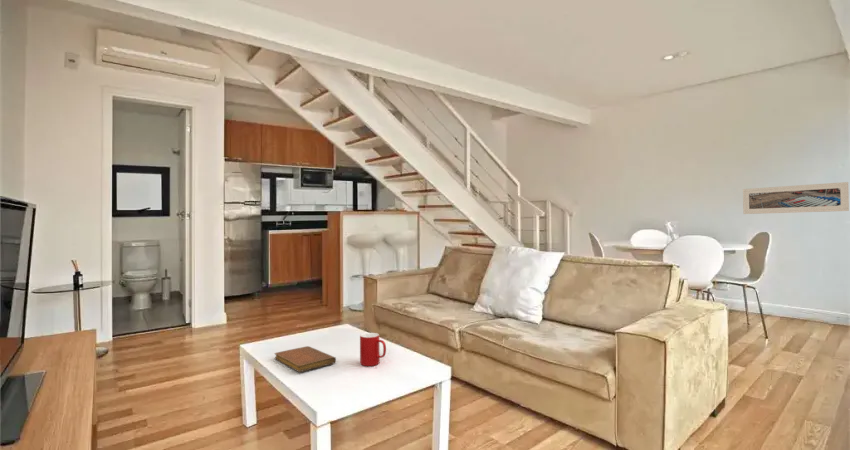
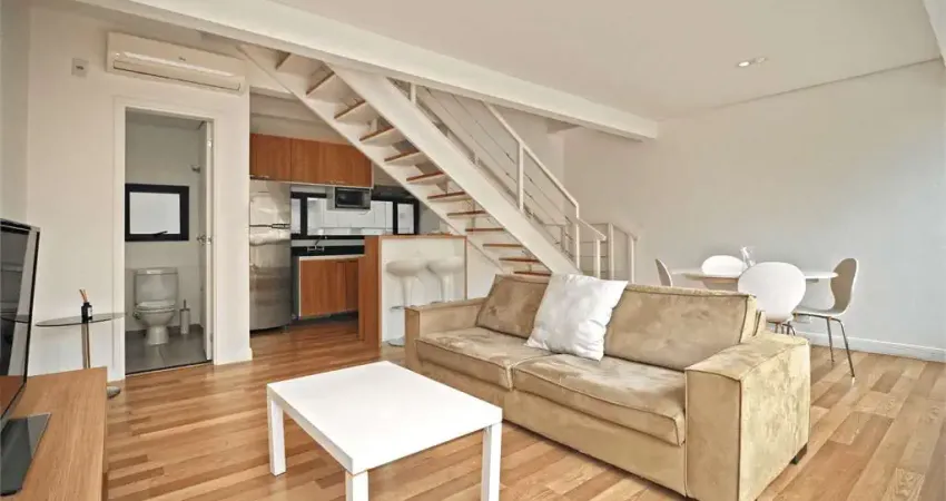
- cup [359,332,387,367]
- notebook [274,345,337,373]
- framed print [742,181,850,215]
